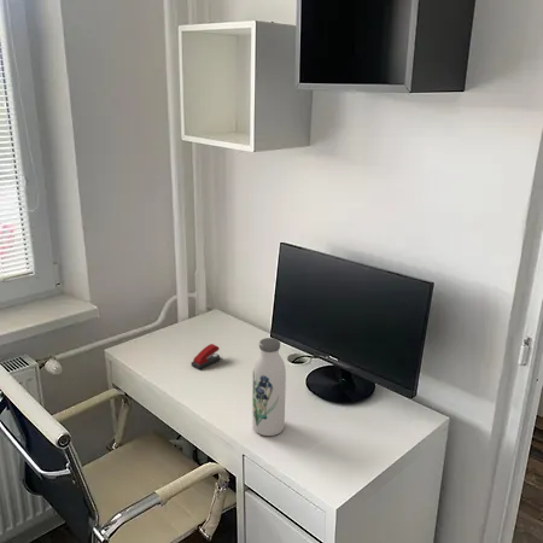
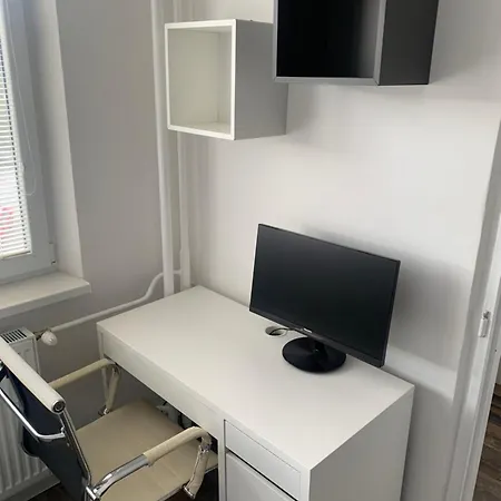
- water bottle [251,337,287,437]
- stapler [189,343,221,370]
